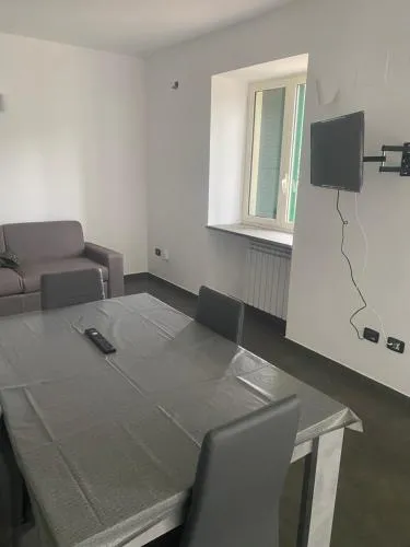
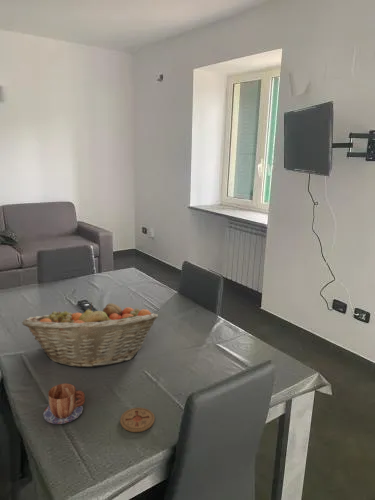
+ fruit basket [21,301,159,369]
+ coaster [119,407,156,433]
+ mug [42,383,86,425]
